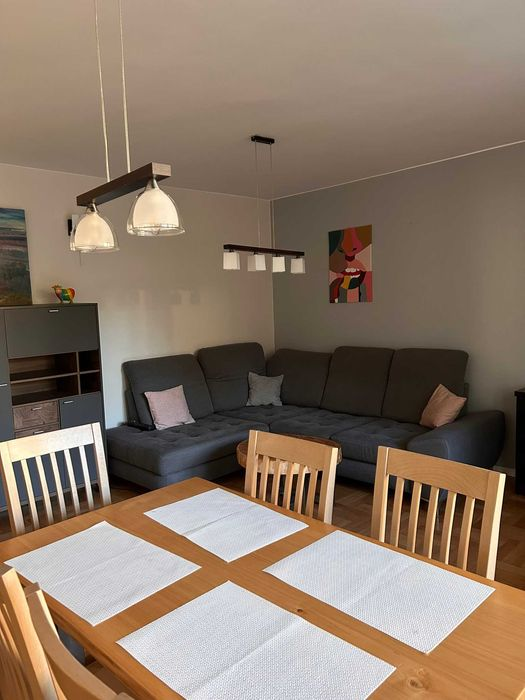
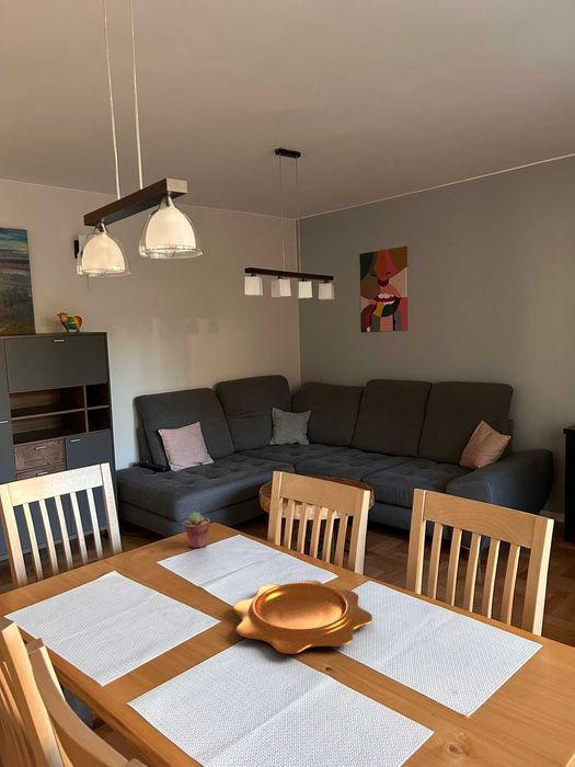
+ potted succulent [182,511,211,549]
+ decorative bowl [232,580,373,655]
